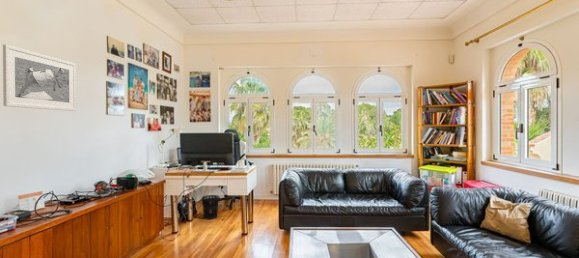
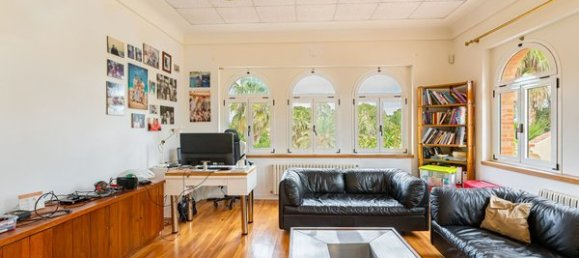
- wastebasket [200,194,220,220]
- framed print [2,43,77,112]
